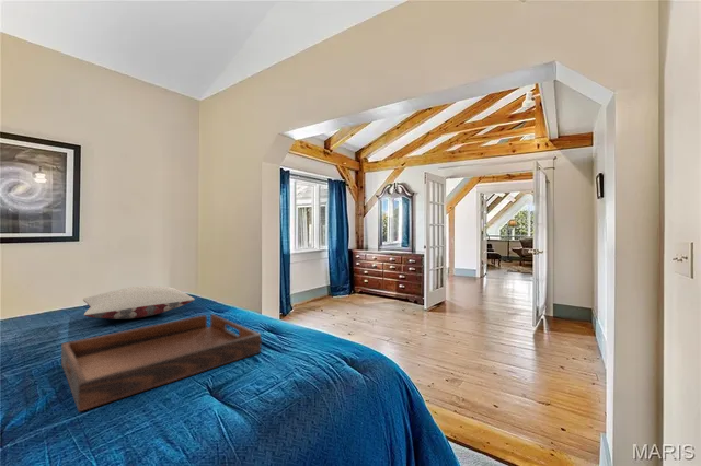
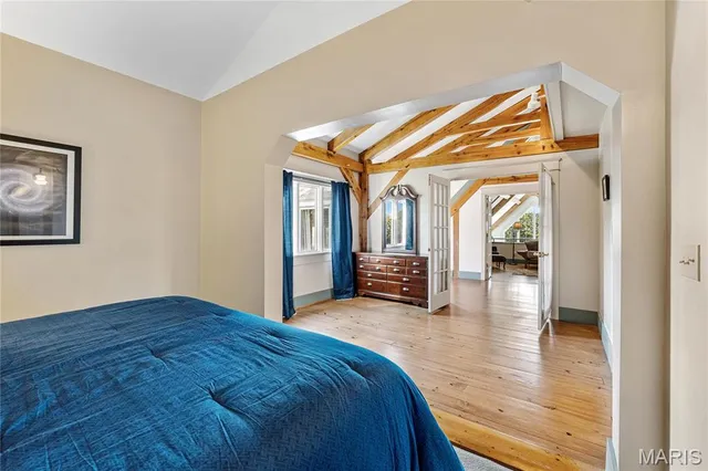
- pillow [82,284,196,321]
- serving tray [60,314,263,412]
